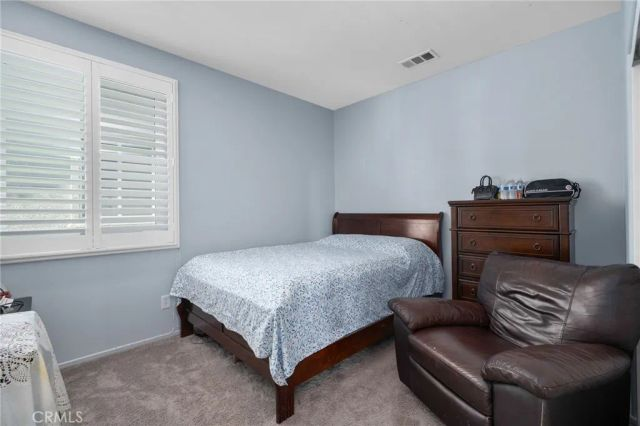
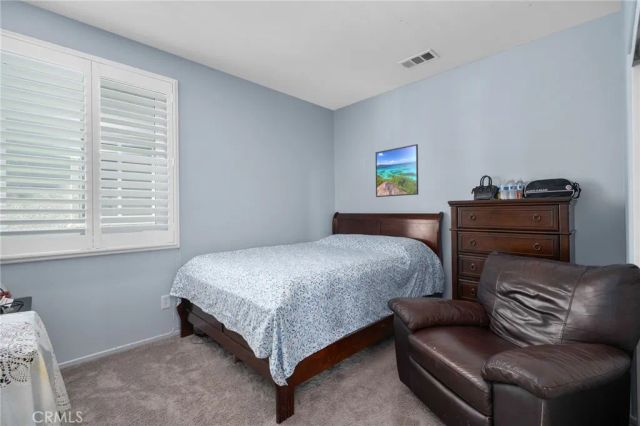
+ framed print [375,143,419,198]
